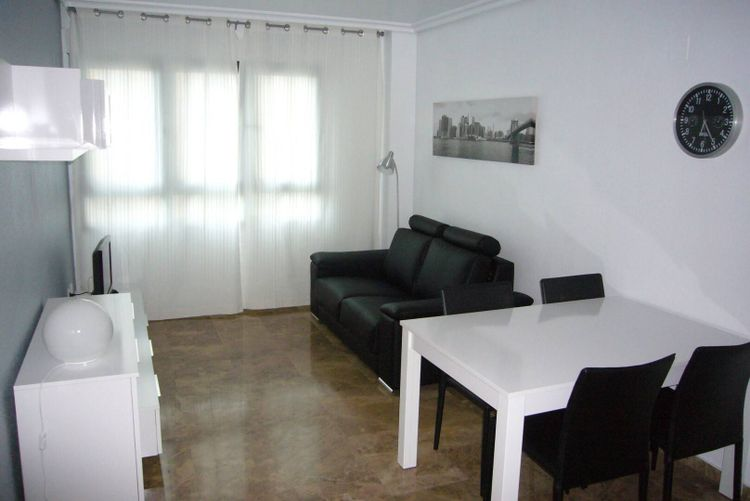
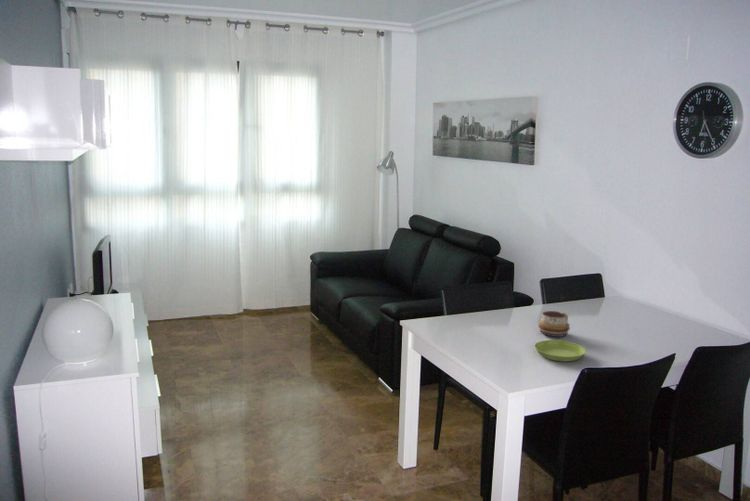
+ decorative bowl [537,310,571,338]
+ saucer [534,339,587,362]
